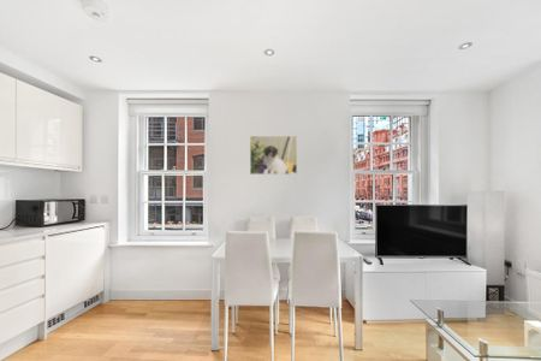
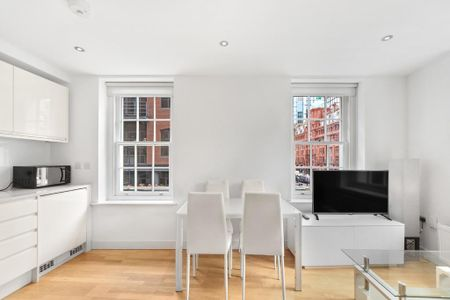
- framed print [249,135,298,176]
